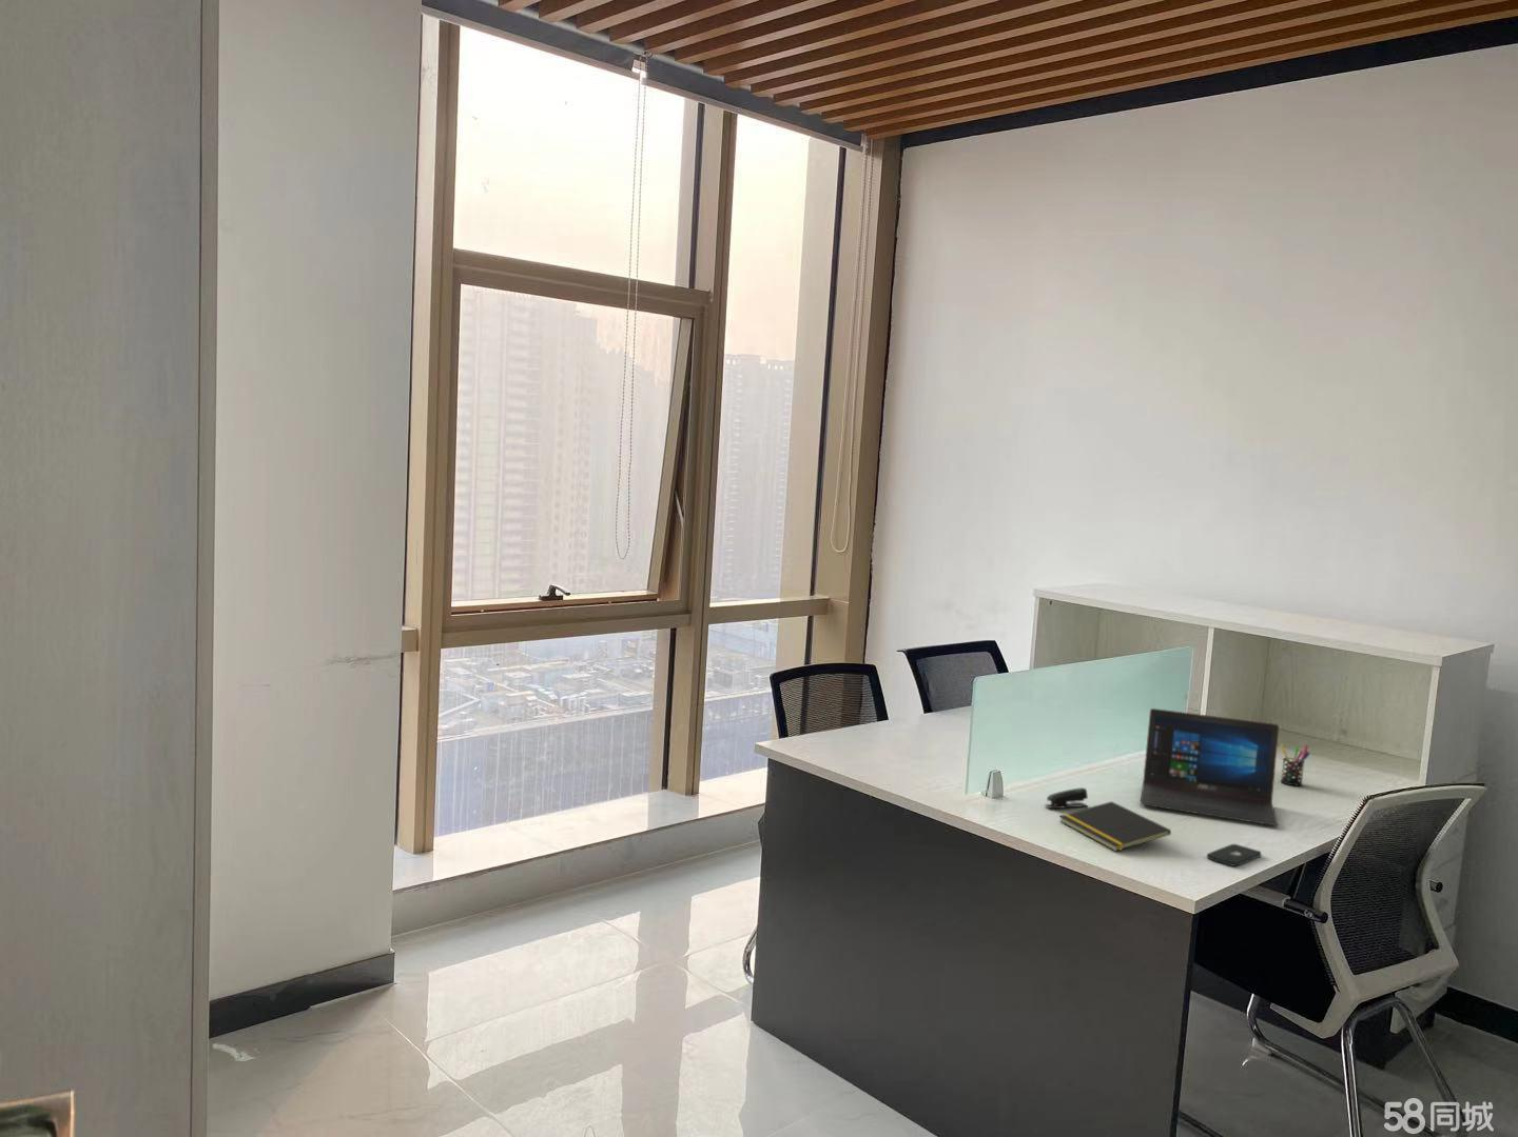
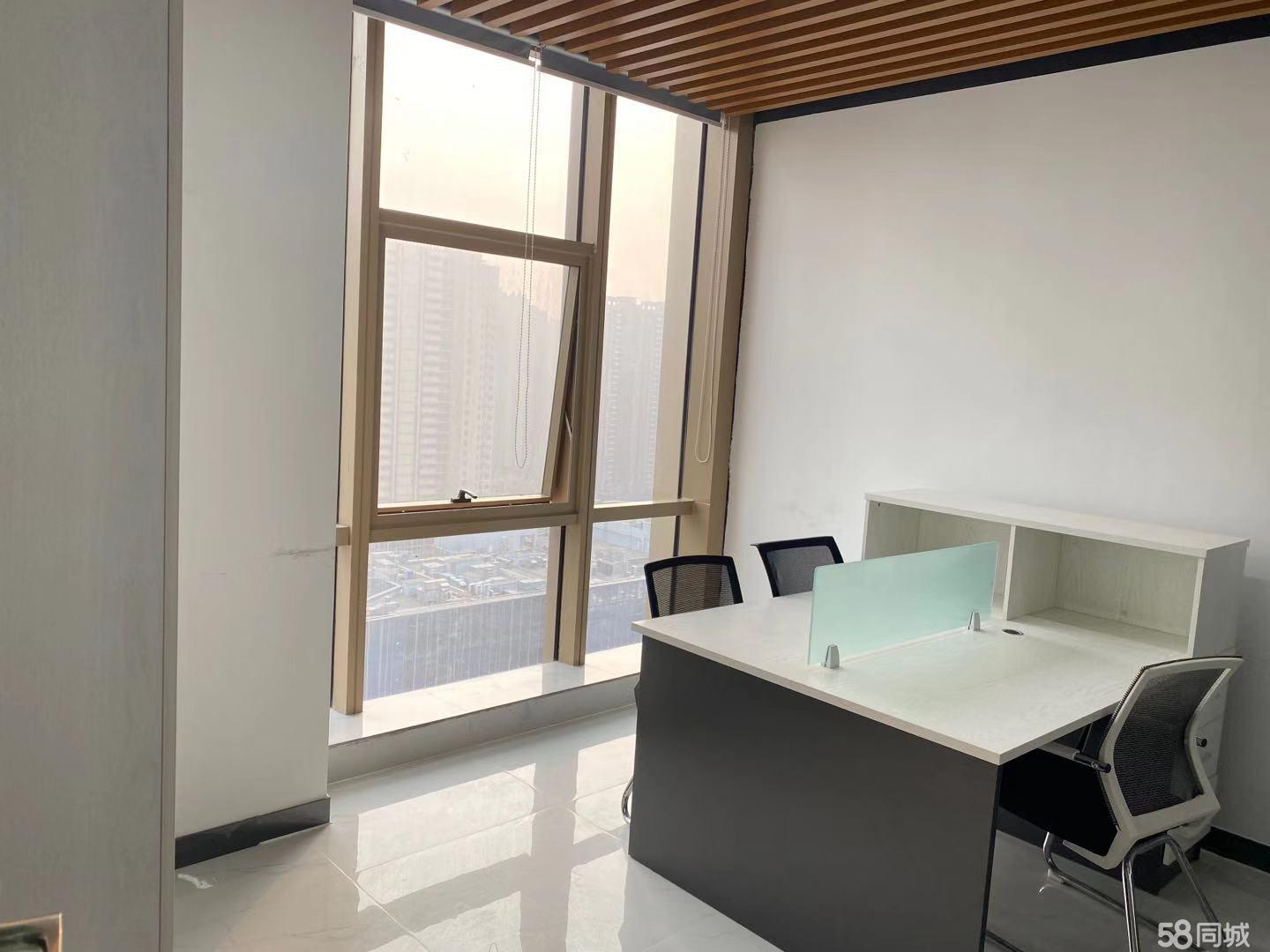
- smartphone [1206,843,1263,867]
- notepad [1058,800,1173,852]
- pen holder [1279,743,1310,786]
- stapler [1043,786,1089,810]
- laptop [1139,707,1280,826]
